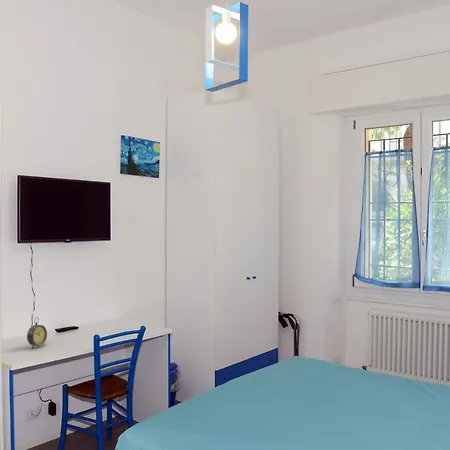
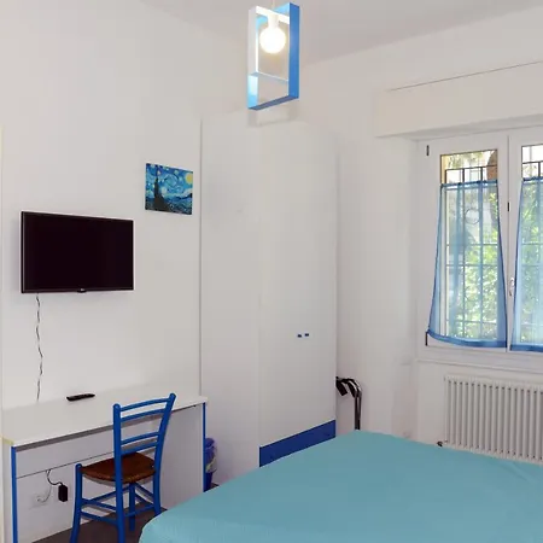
- alarm clock [26,316,48,350]
